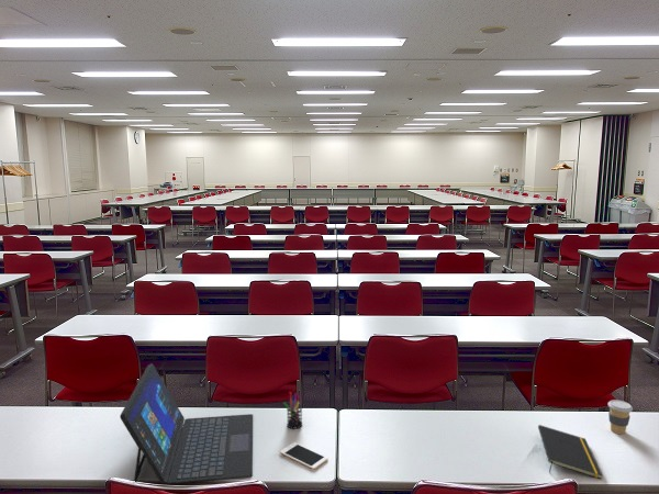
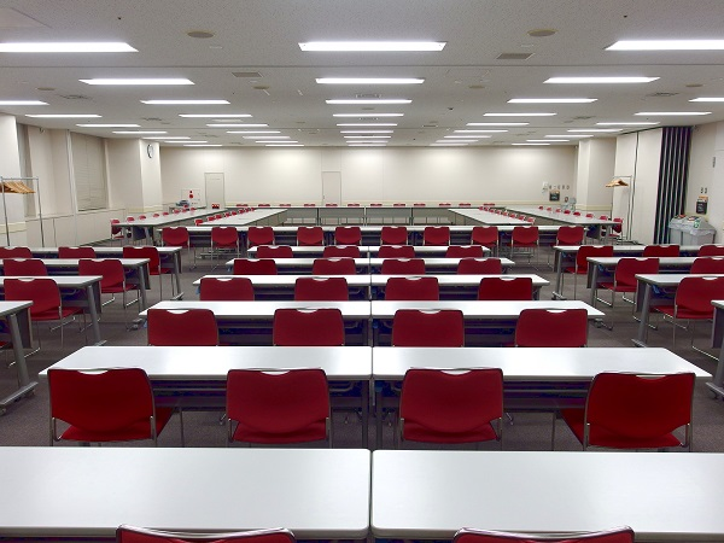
- cell phone [279,441,328,470]
- laptop [119,362,254,485]
- pen holder [282,391,303,430]
- coffee cup [607,398,634,435]
- notepad [537,424,604,480]
